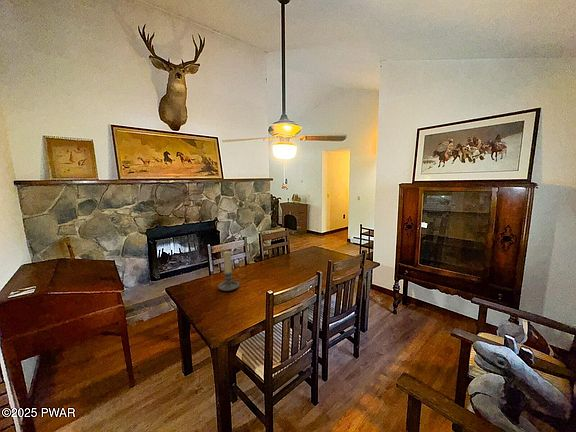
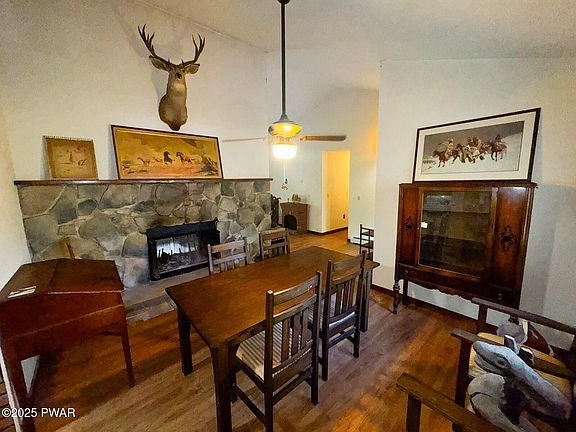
- candle holder [217,250,240,292]
